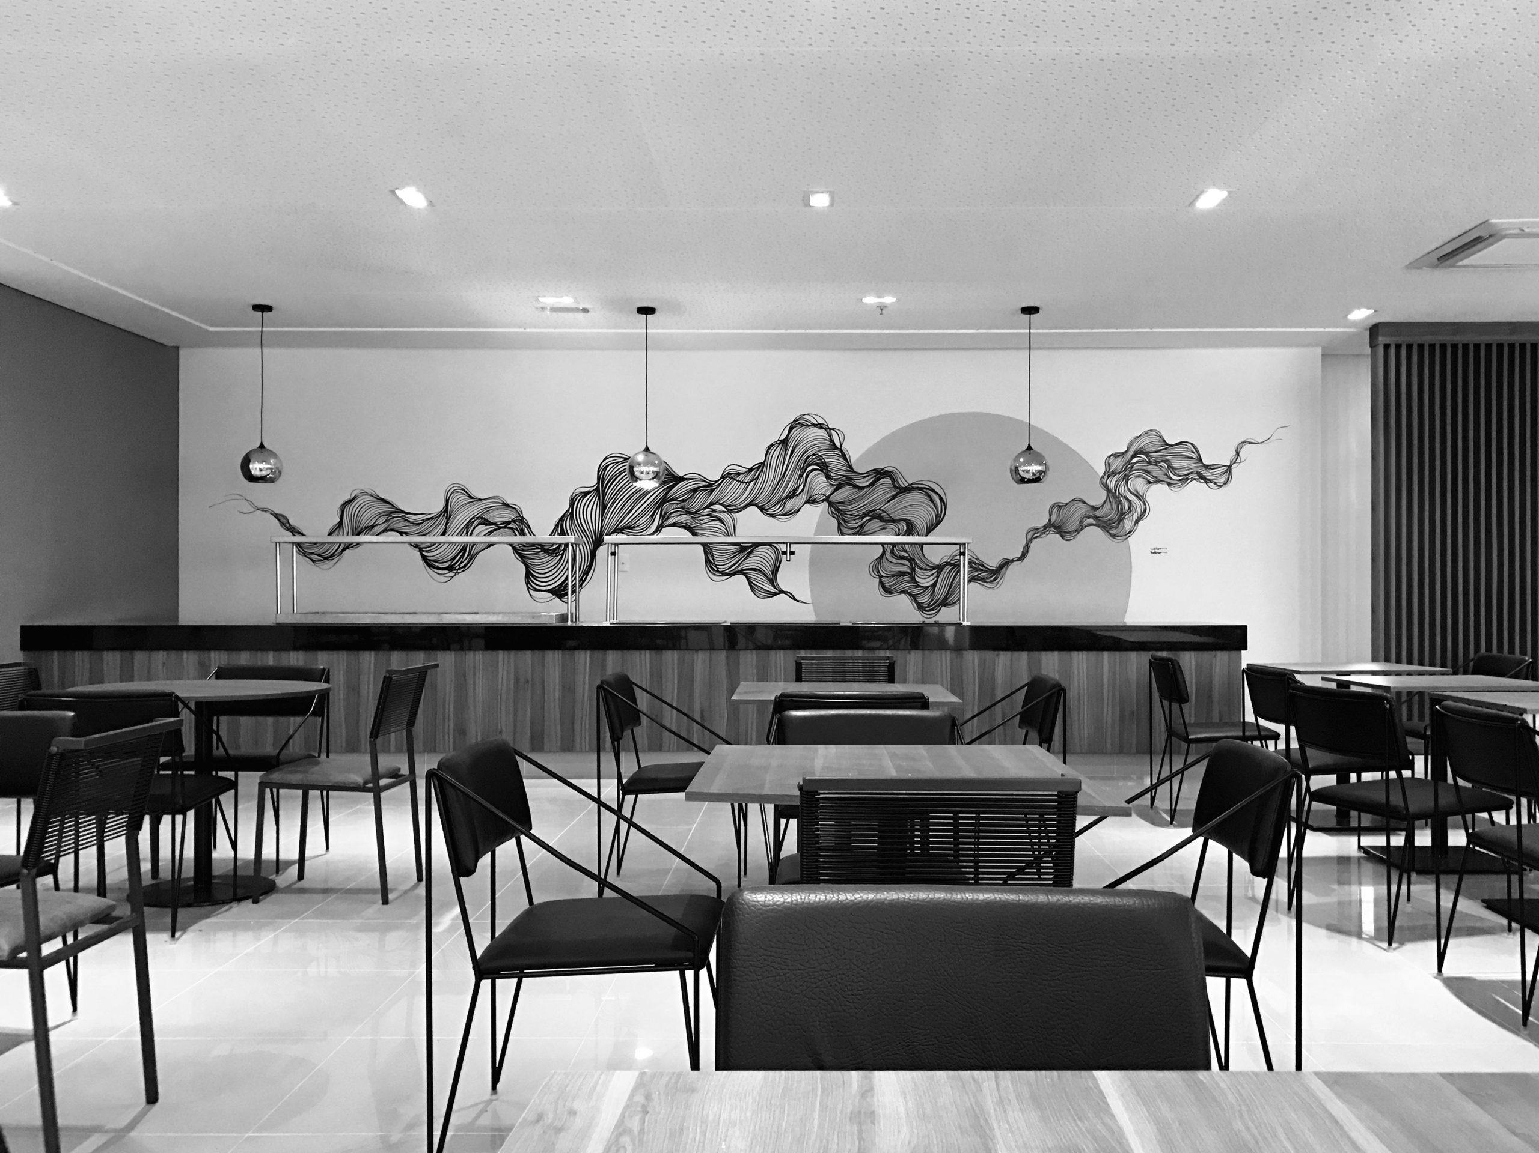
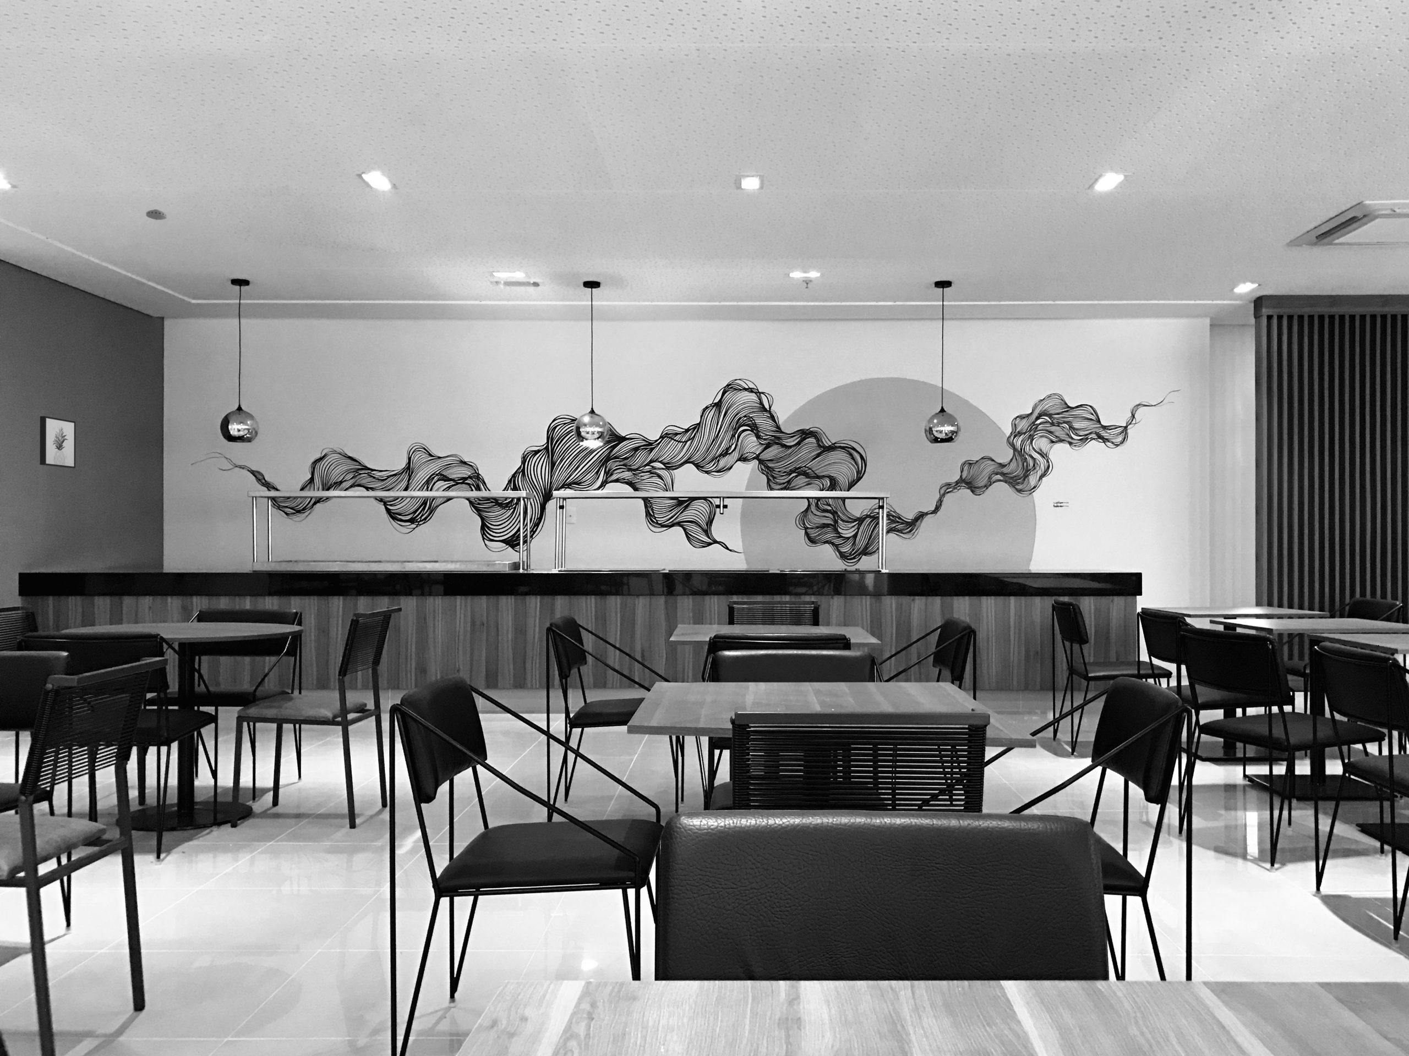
+ wall art [39,416,75,468]
+ smoke detector [145,209,168,221]
